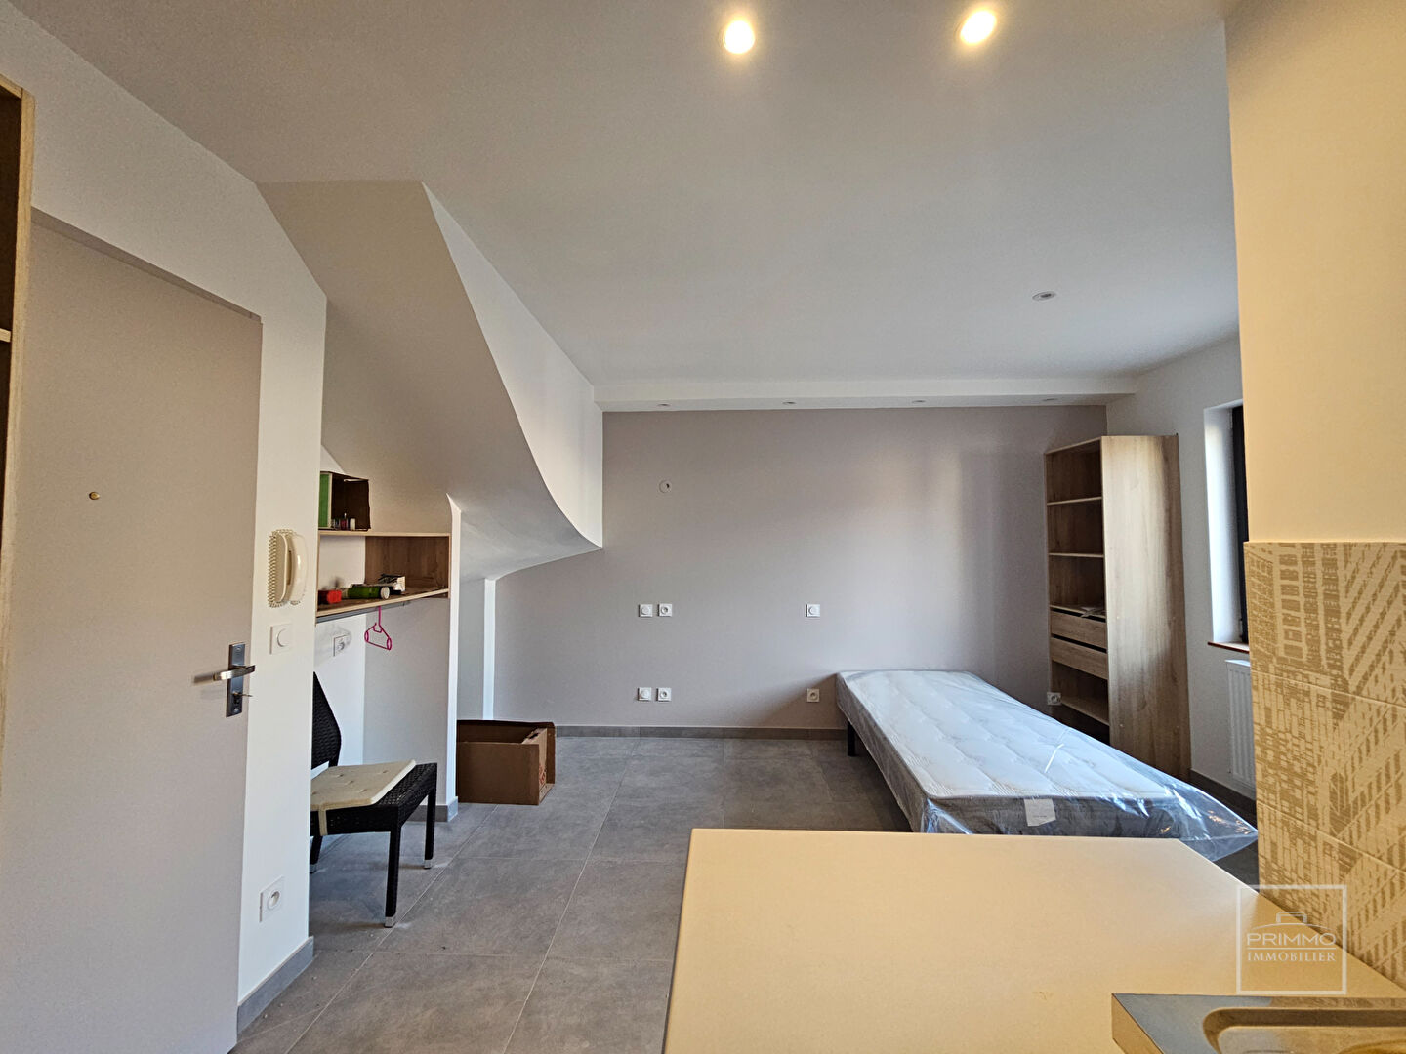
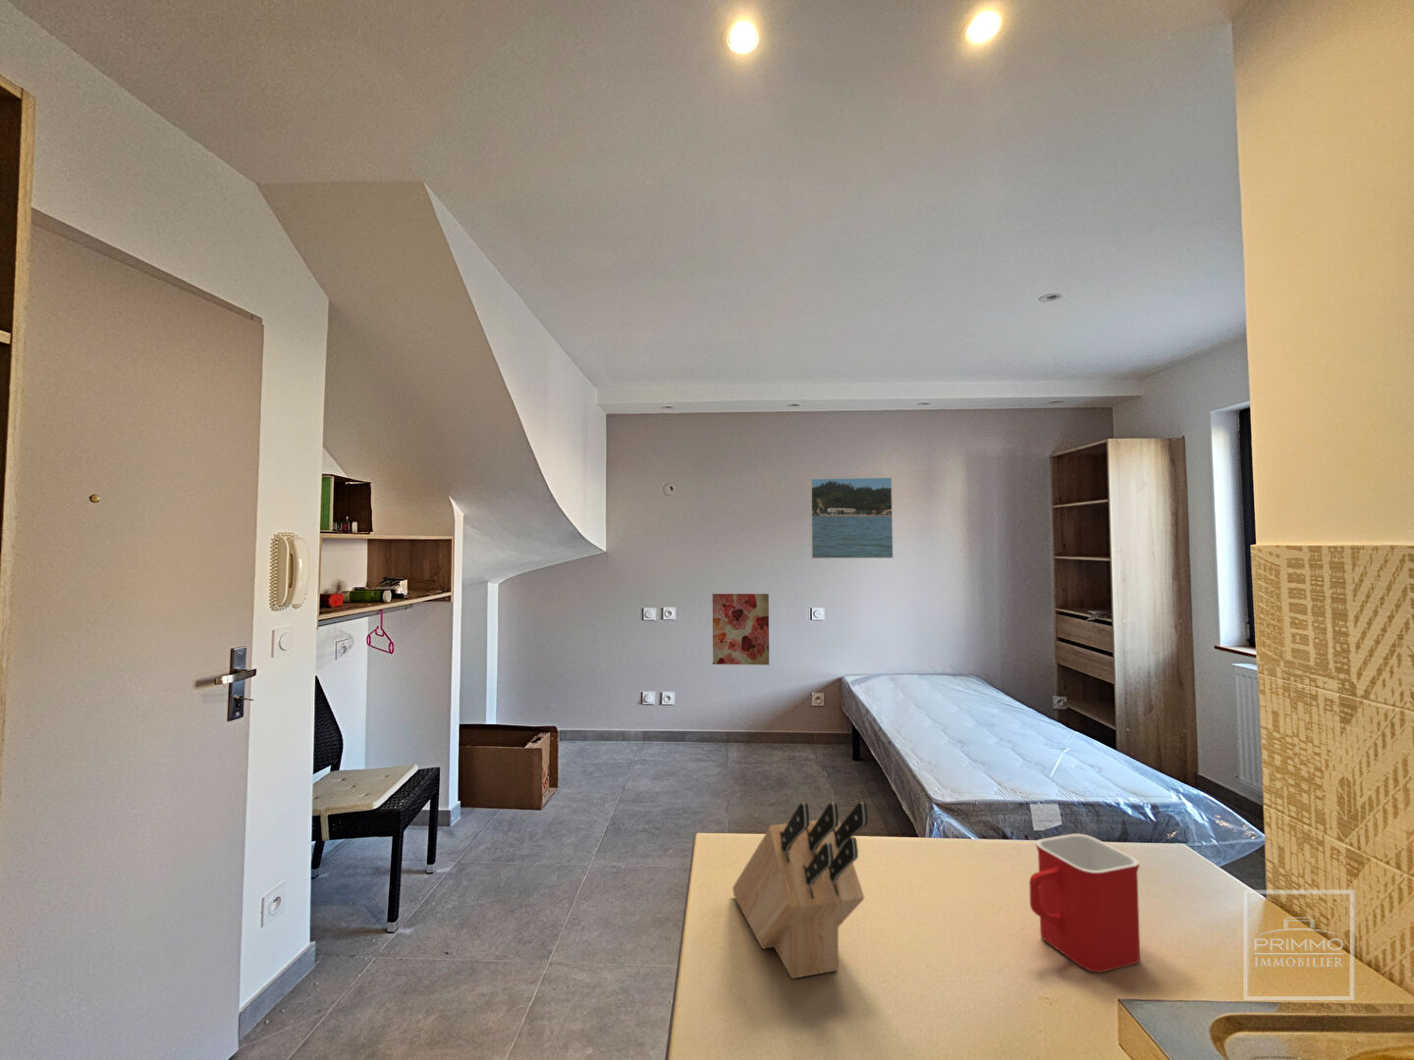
+ mug [1028,832,1141,973]
+ knife block [731,801,870,980]
+ wall art [711,592,769,666]
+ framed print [811,477,894,559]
